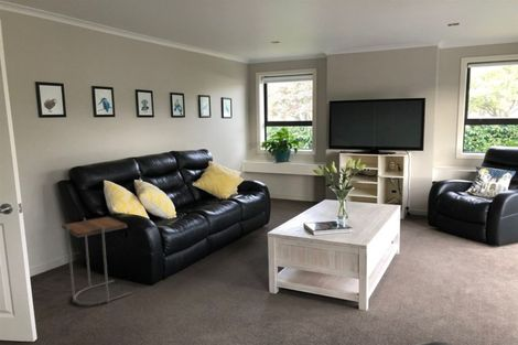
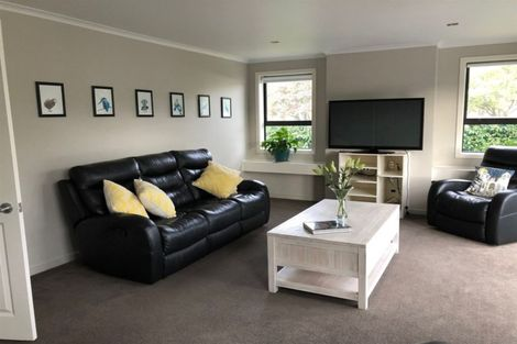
- side table [61,216,132,305]
